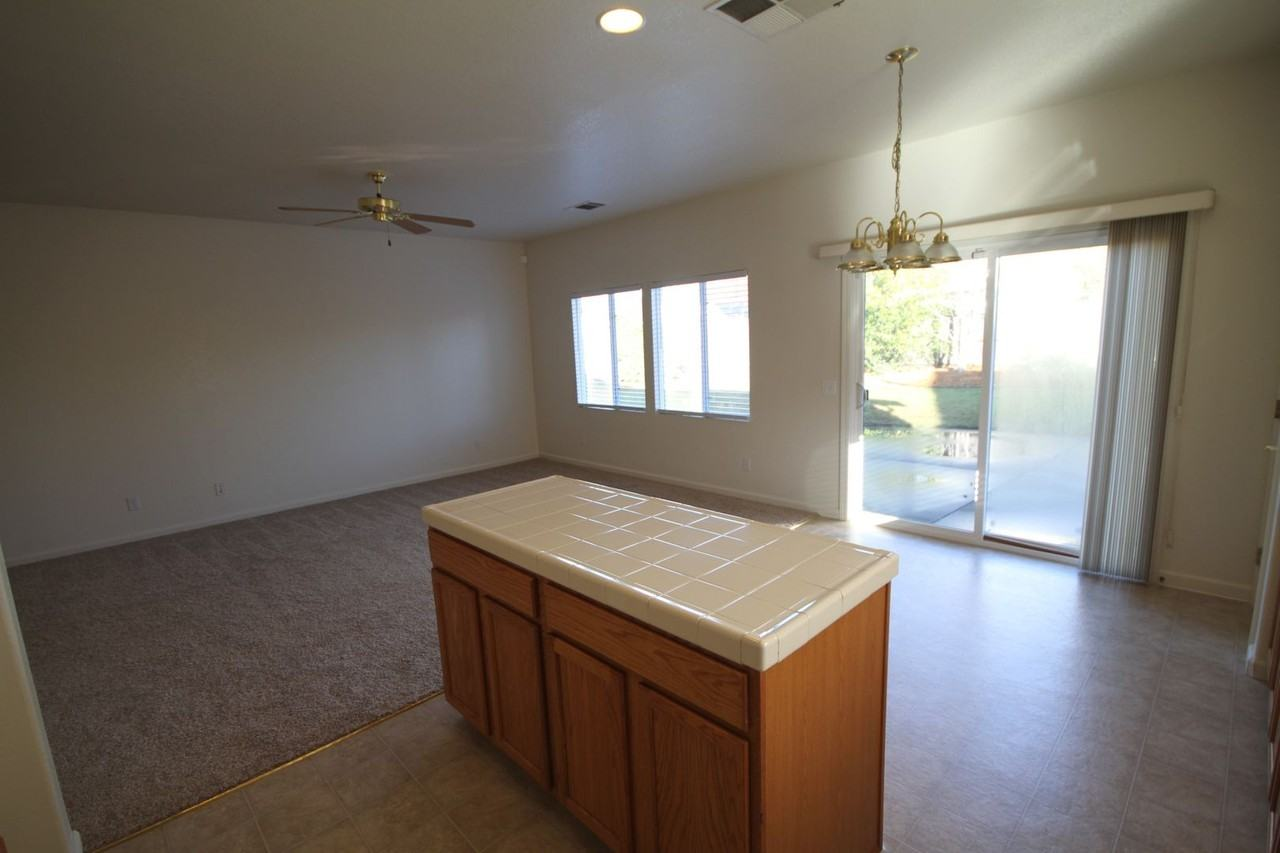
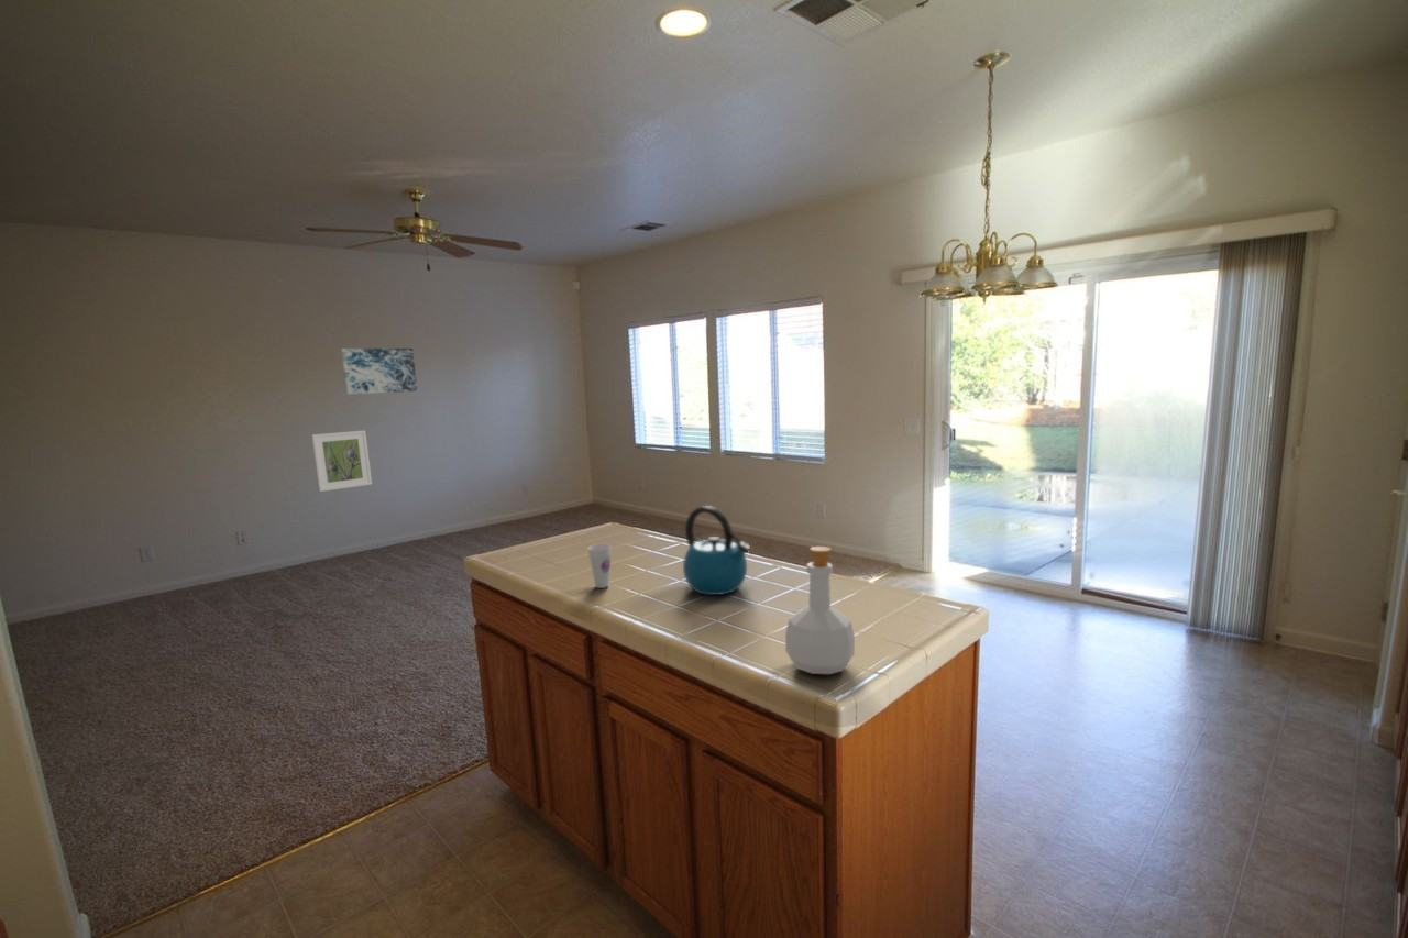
+ bottle [784,545,856,675]
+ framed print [311,429,373,493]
+ wall art [340,347,418,396]
+ cup [587,543,613,589]
+ kettle [682,505,751,596]
